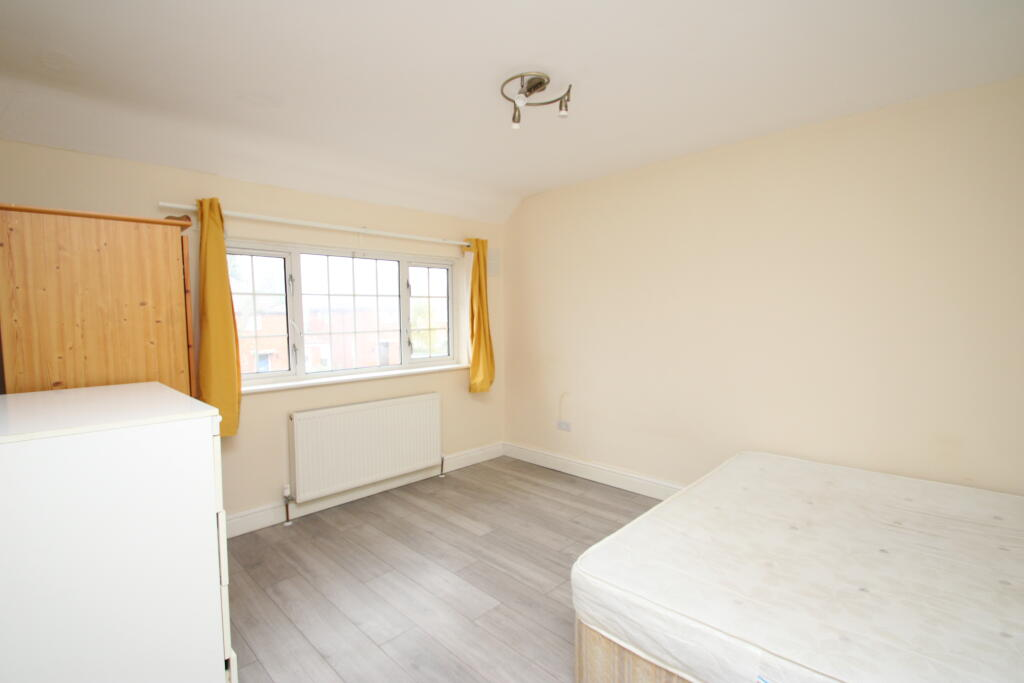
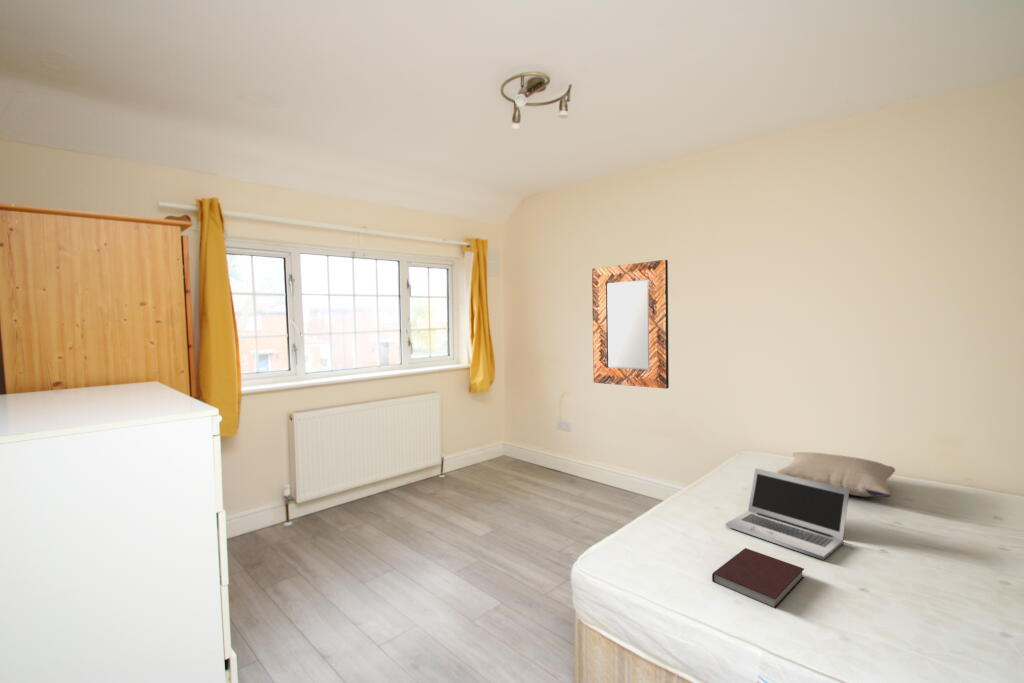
+ pillow [775,451,896,498]
+ notebook [711,547,805,610]
+ laptop [725,467,850,561]
+ home mirror [591,259,670,390]
